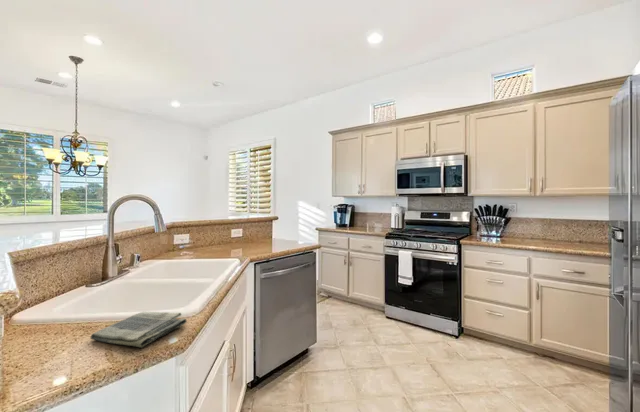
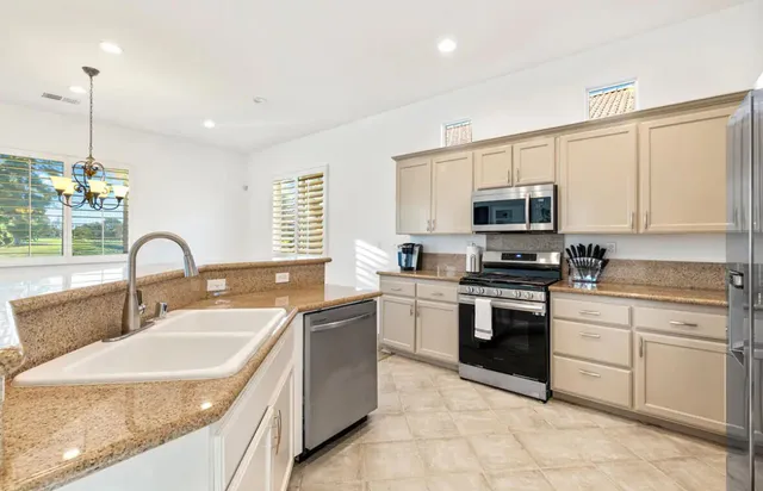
- dish towel [90,311,188,348]
